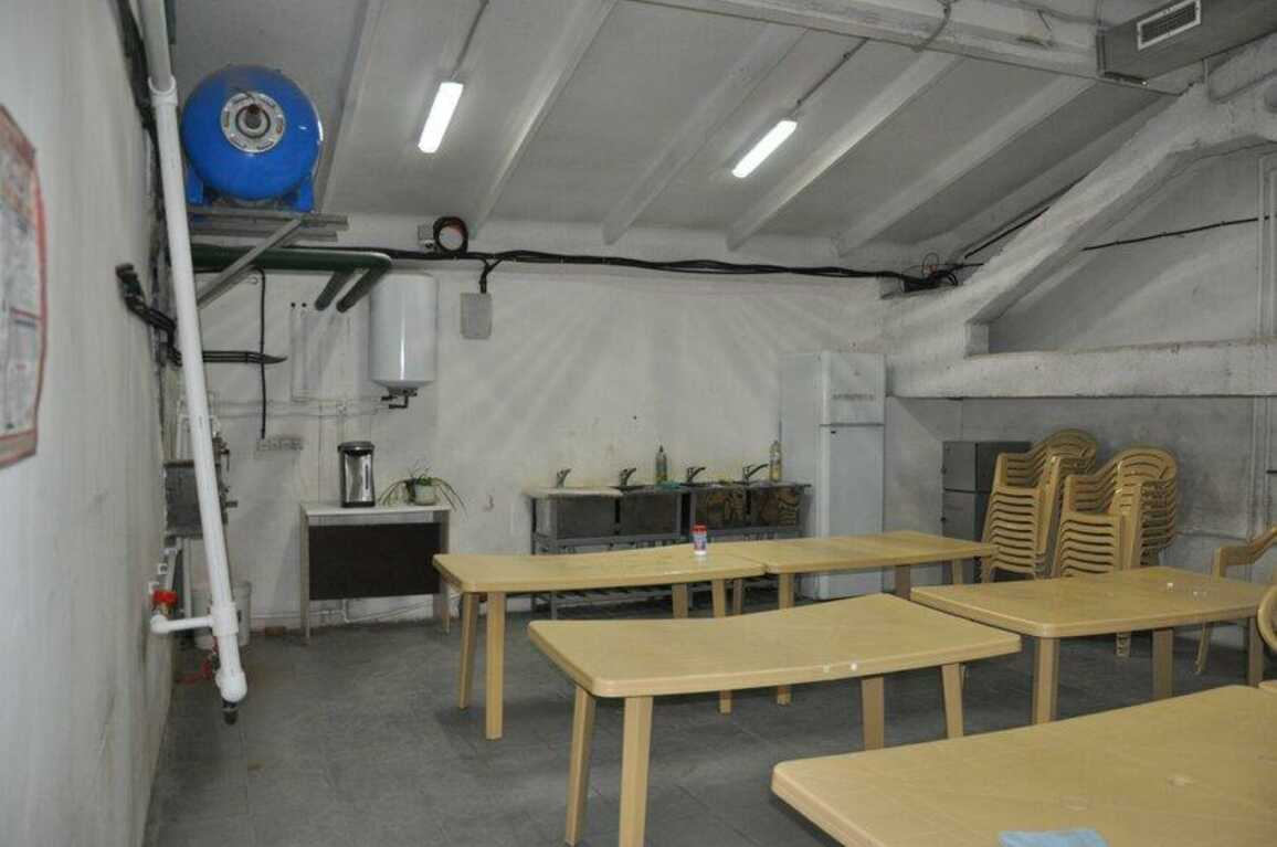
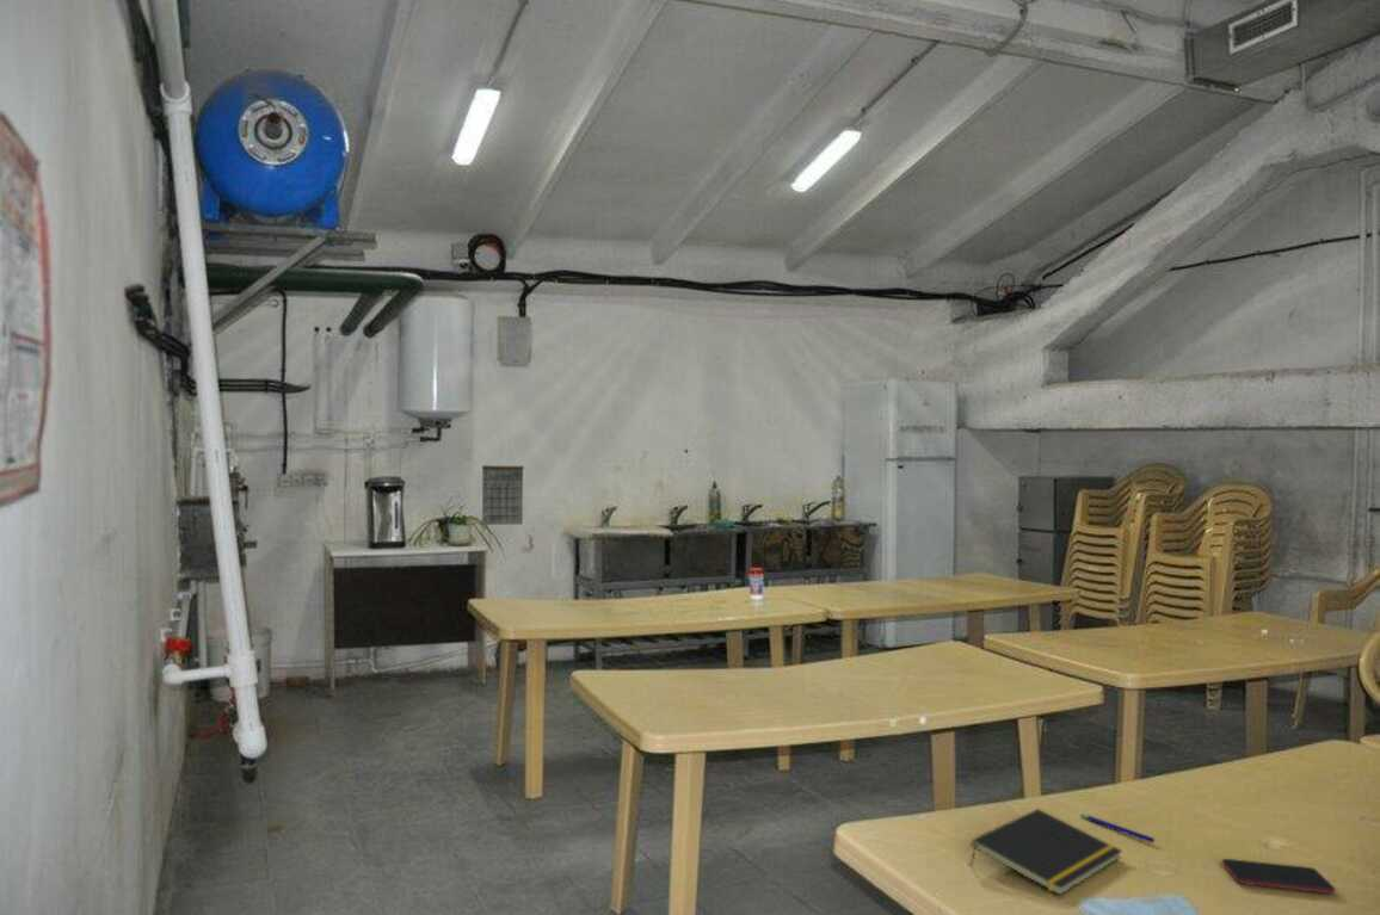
+ notepad [969,808,1123,896]
+ calendar [481,451,525,526]
+ pen [1080,812,1156,845]
+ smartphone [1221,858,1336,895]
